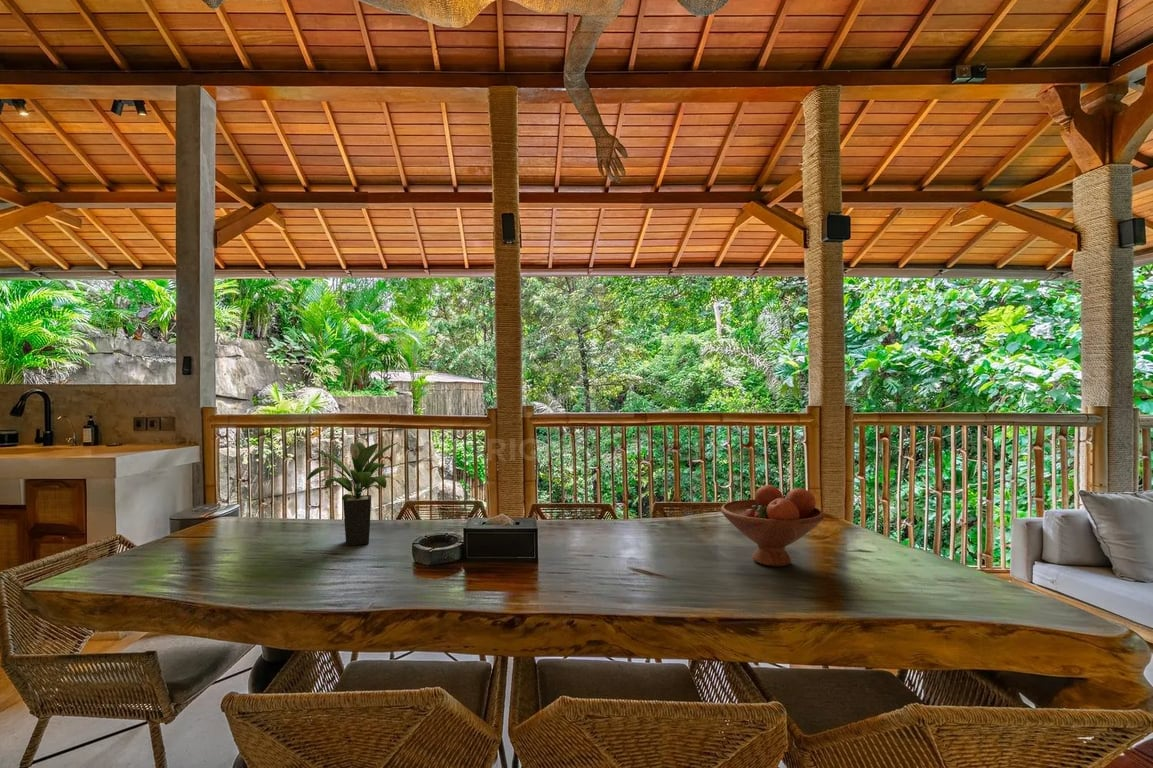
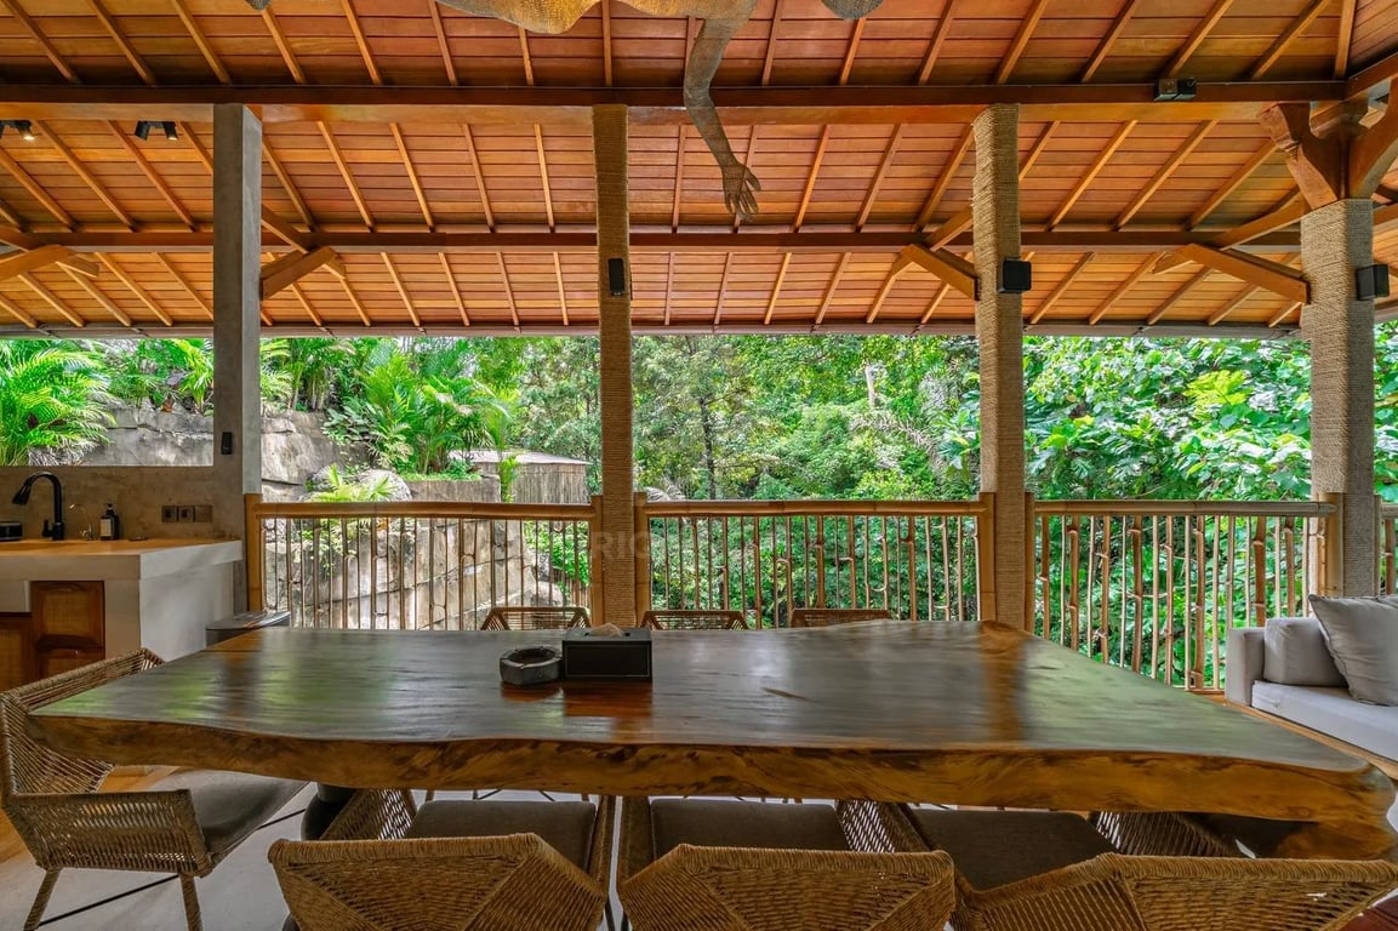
- potted plant [305,441,402,547]
- fruit bowl [719,484,825,567]
